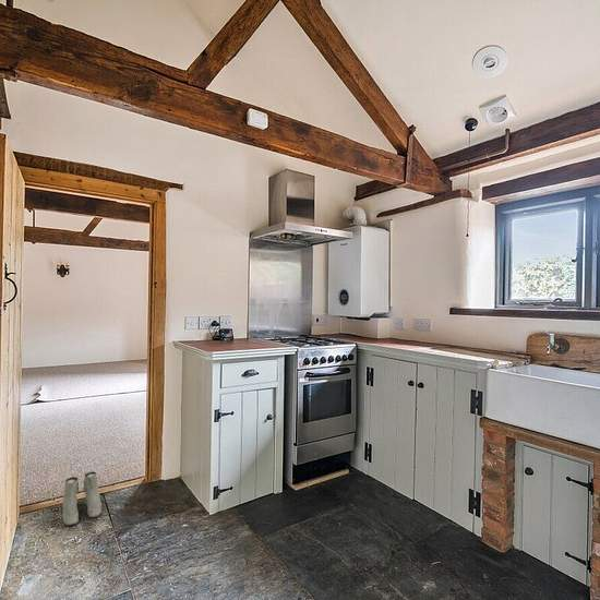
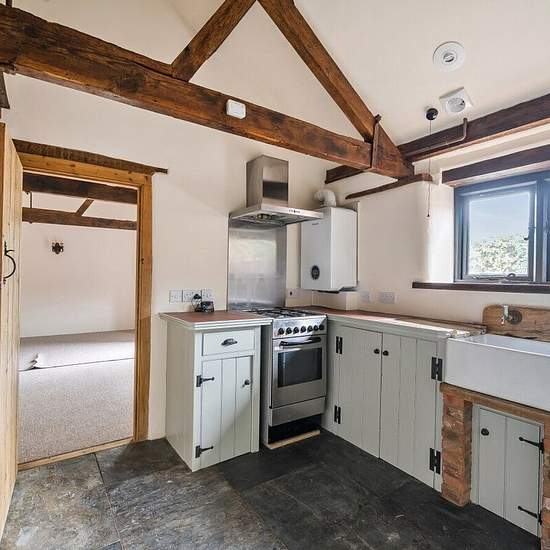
- boots [62,470,103,527]
